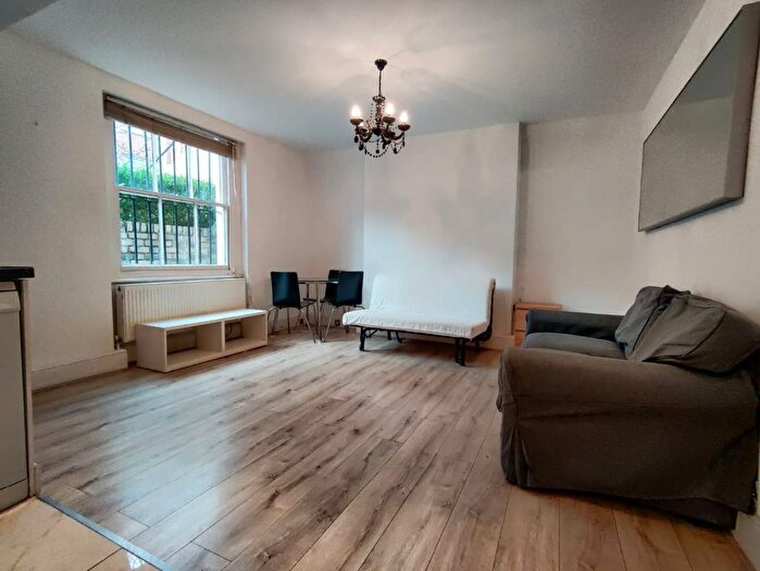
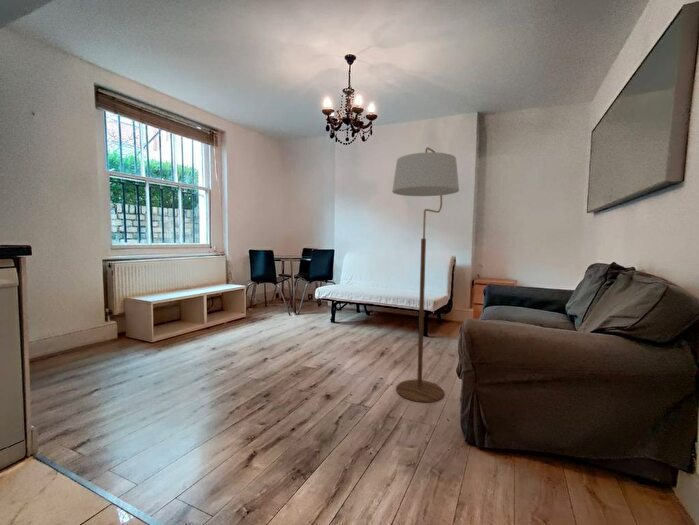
+ floor lamp [391,146,460,403]
